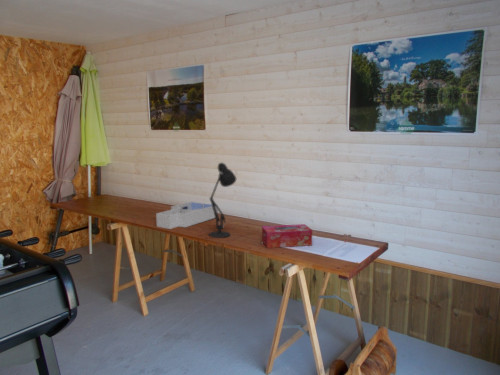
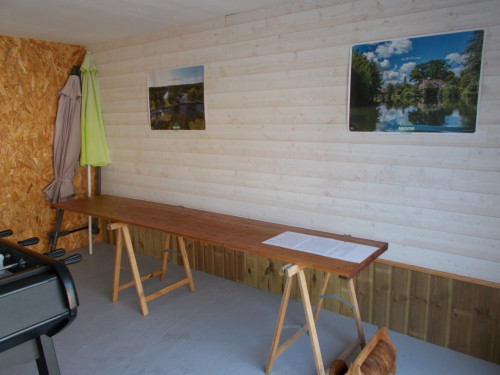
- desk organizer [155,201,219,230]
- tissue box [261,223,313,249]
- desk lamp [208,162,237,239]
